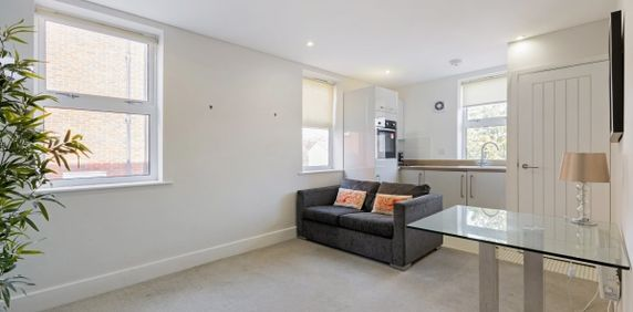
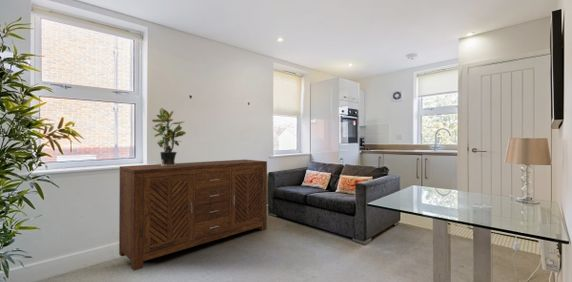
+ potted plant [151,107,187,166]
+ sideboard [118,159,268,271]
